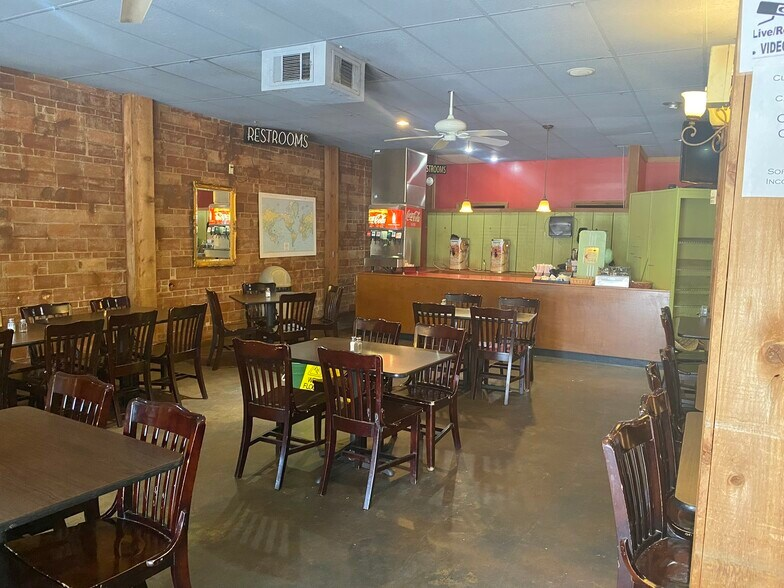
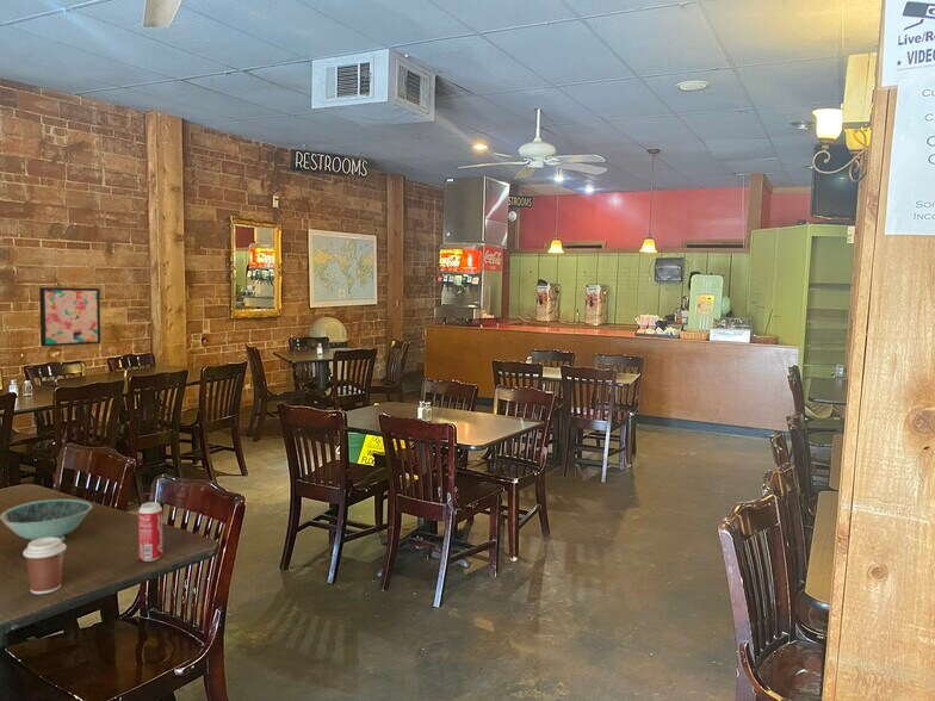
+ beverage can [137,501,163,563]
+ bowl [0,498,93,542]
+ coffee cup [21,536,68,595]
+ wall art [38,286,101,348]
